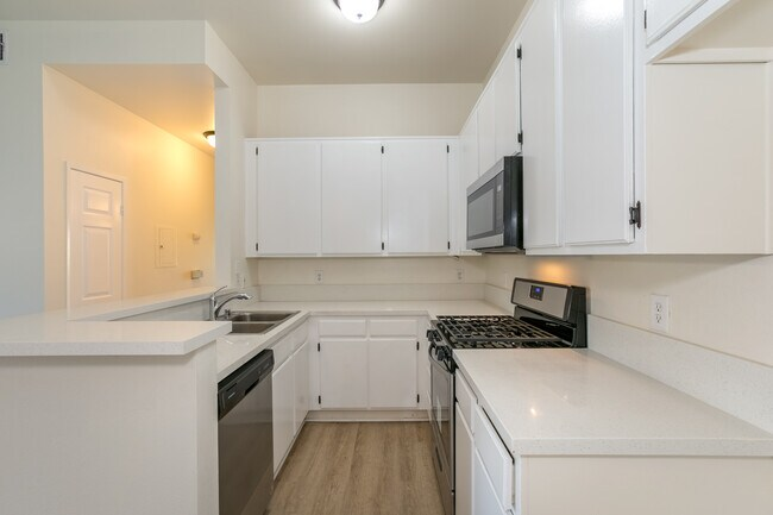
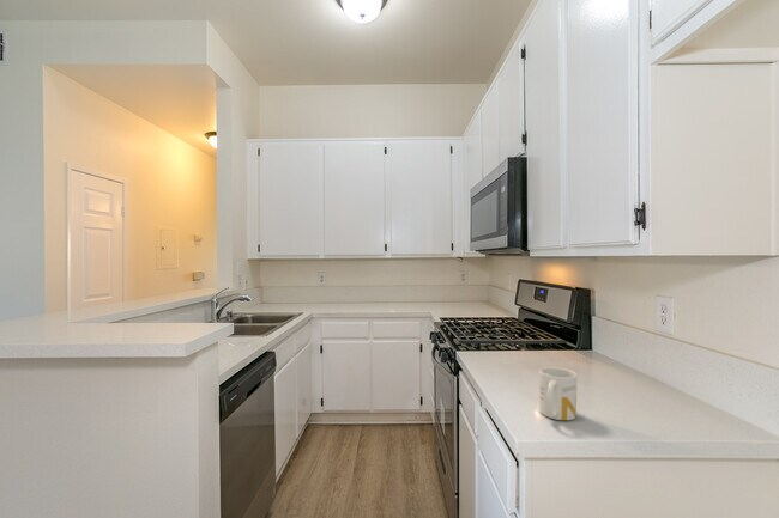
+ mug [538,366,579,421]
